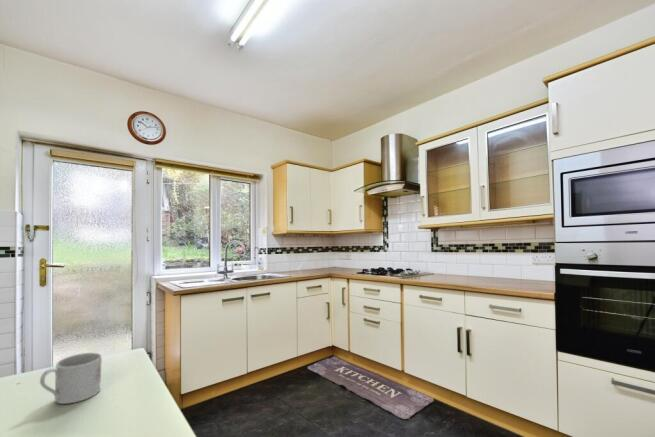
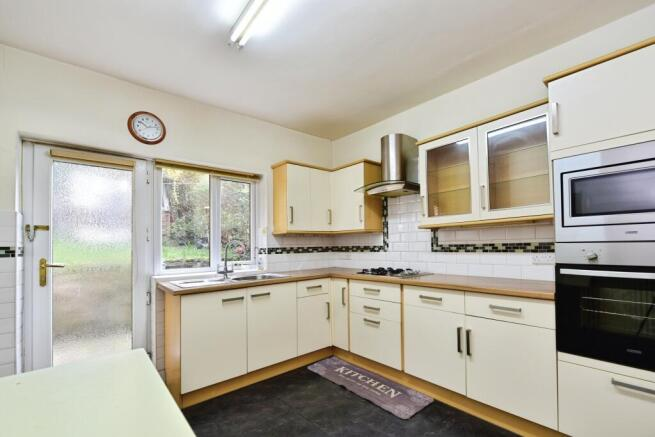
- mug [39,352,103,405]
